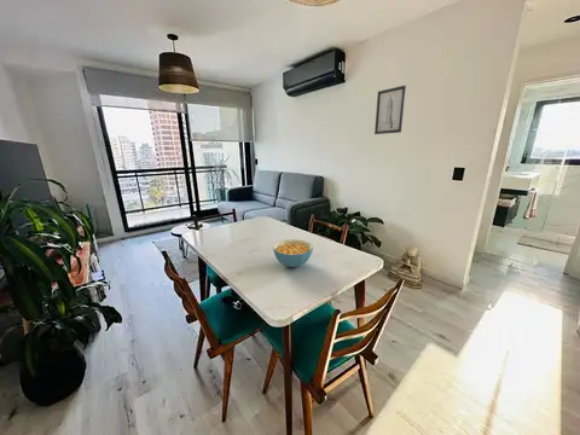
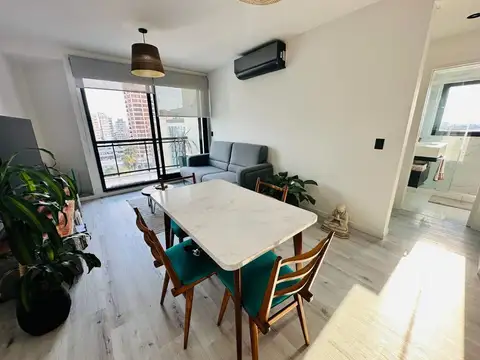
- cereal bowl [272,238,314,268]
- wall art [373,85,407,135]
